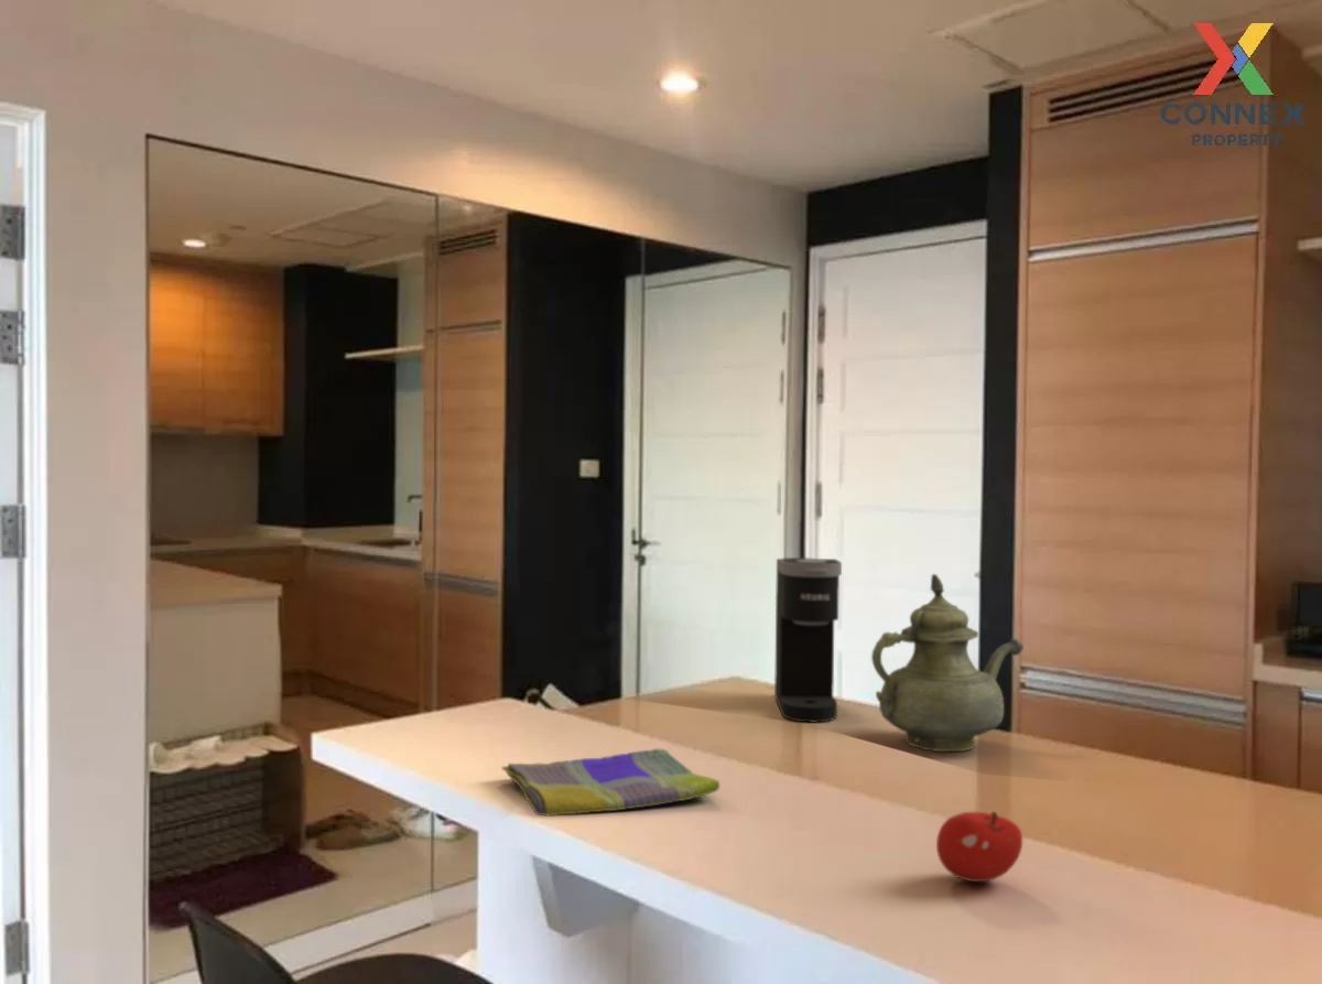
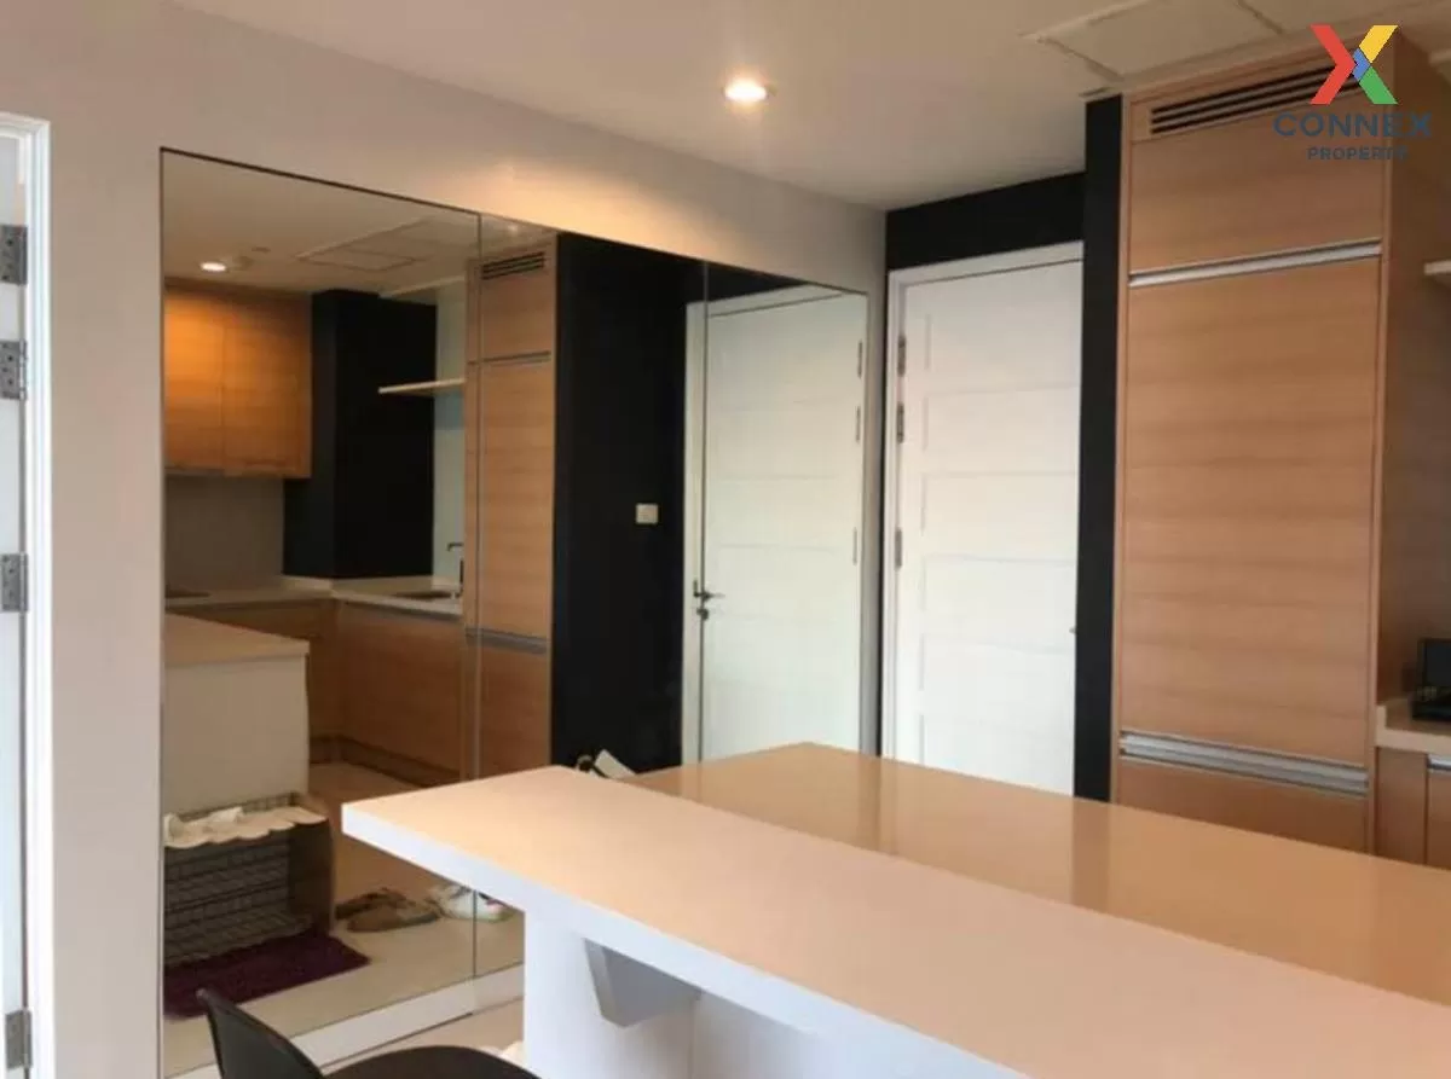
- fruit [935,811,1023,883]
- coffee maker [773,556,843,724]
- dish towel [500,748,720,818]
- teapot [870,573,1025,753]
